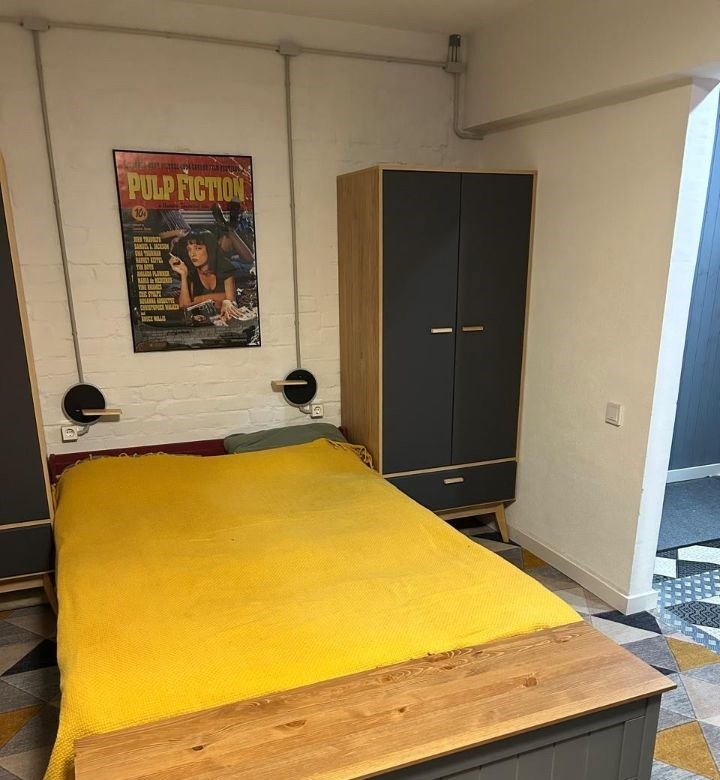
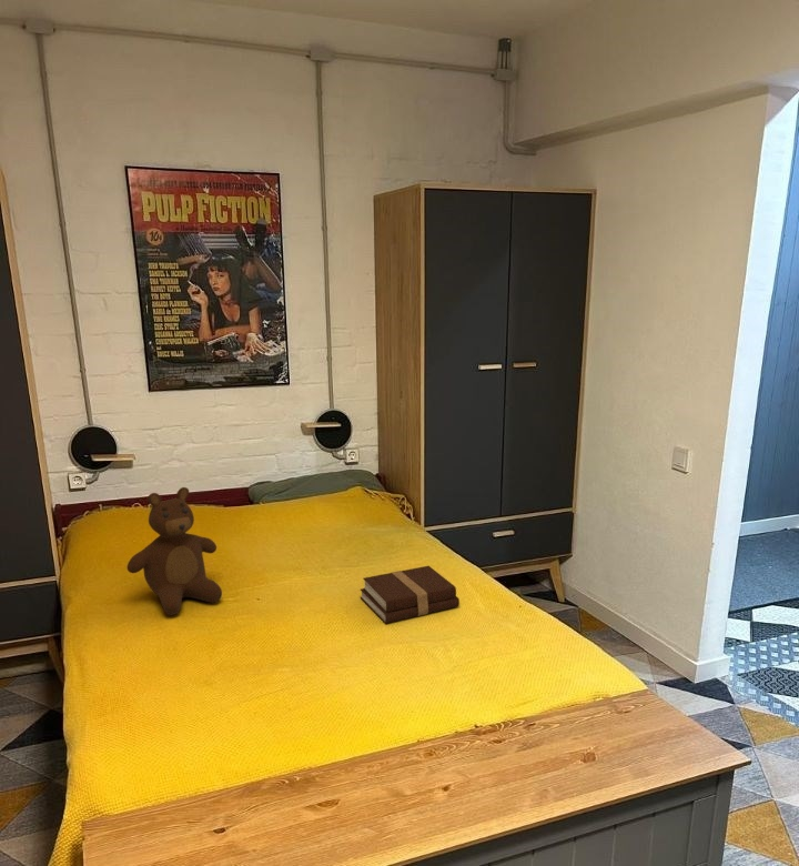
+ teddy bear [125,486,223,616]
+ book [360,565,461,624]
